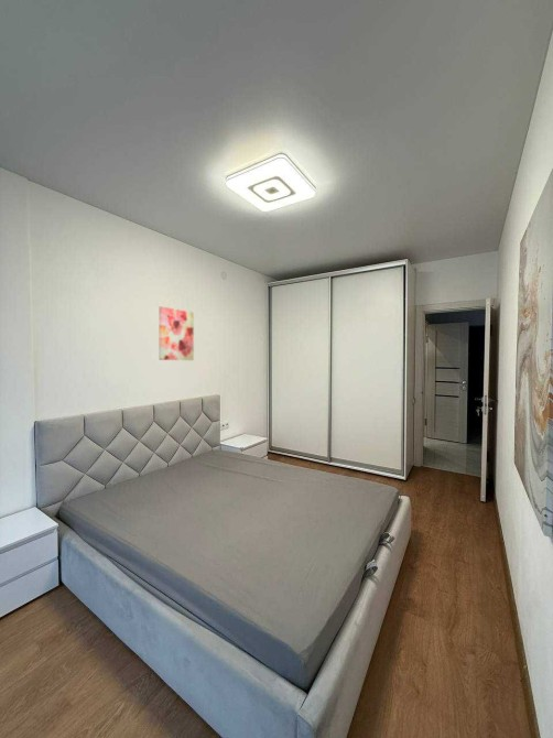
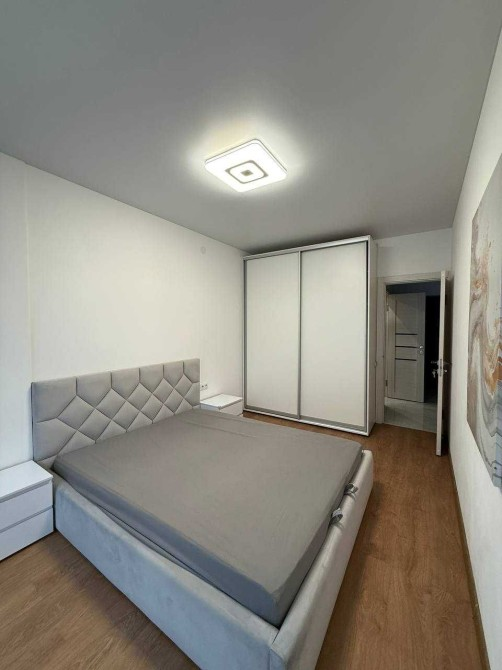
- wall art [158,305,195,361]
